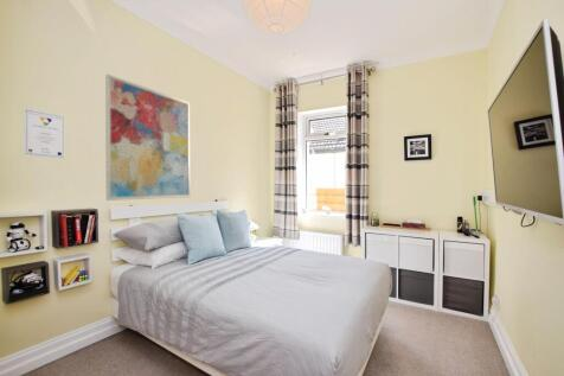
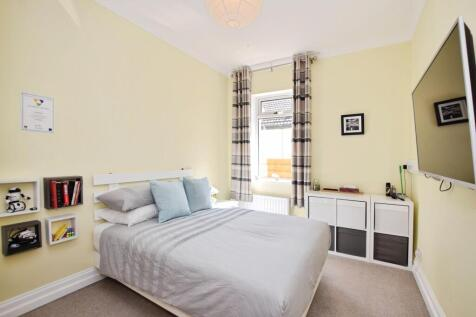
- wall art [104,74,191,202]
